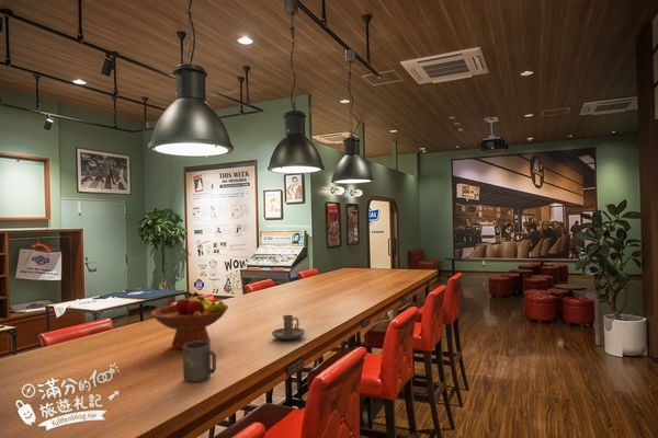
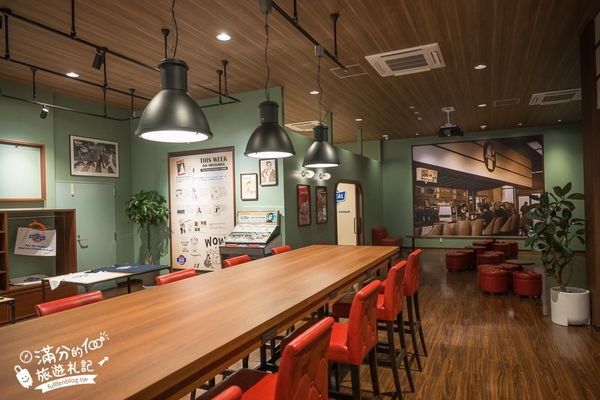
- fruit bowl [150,291,229,350]
- candle holder [271,314,306,341]
- mug [182,342,217,383]
